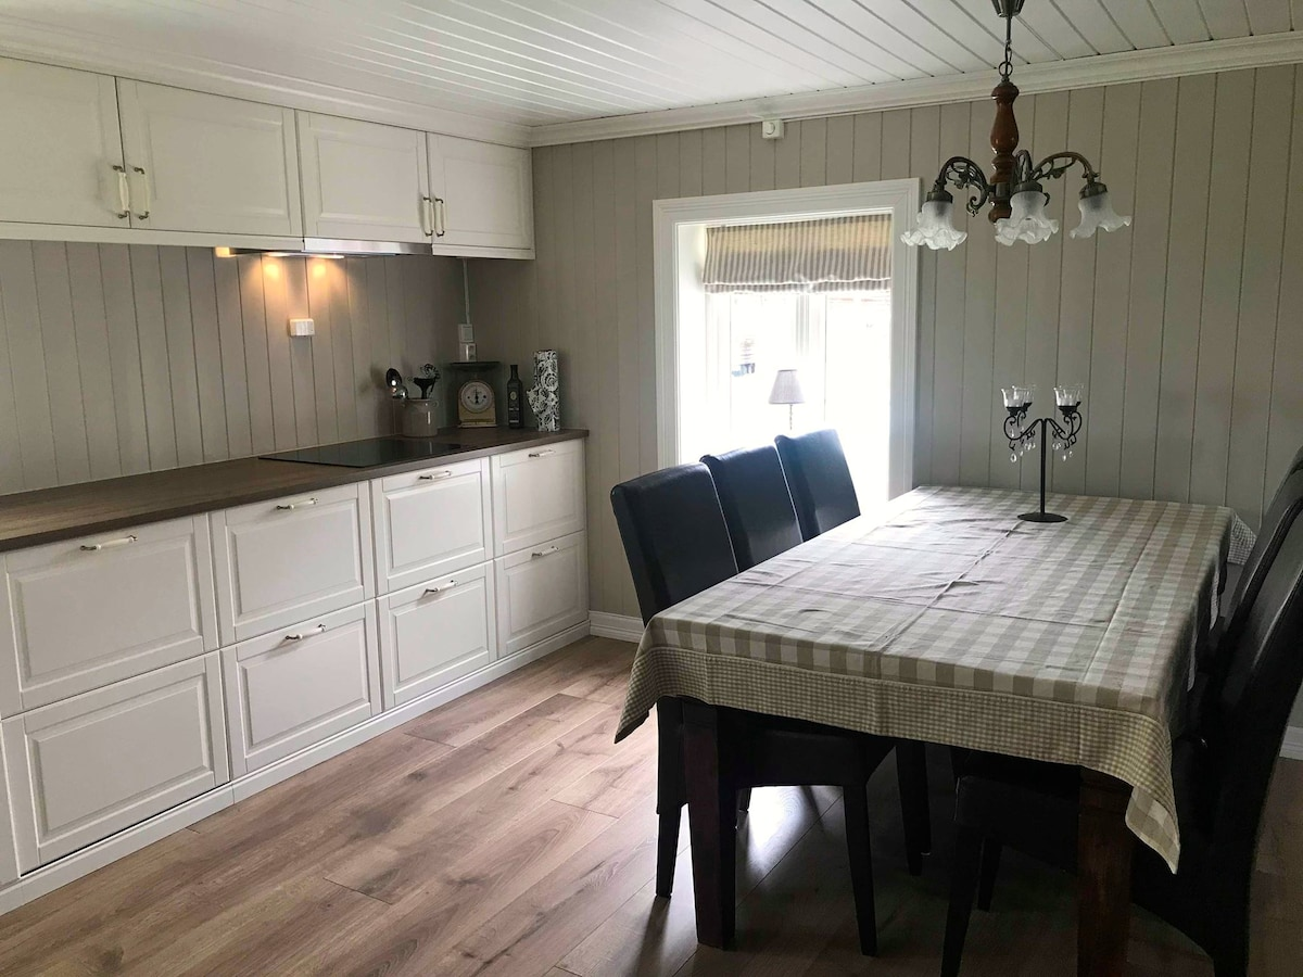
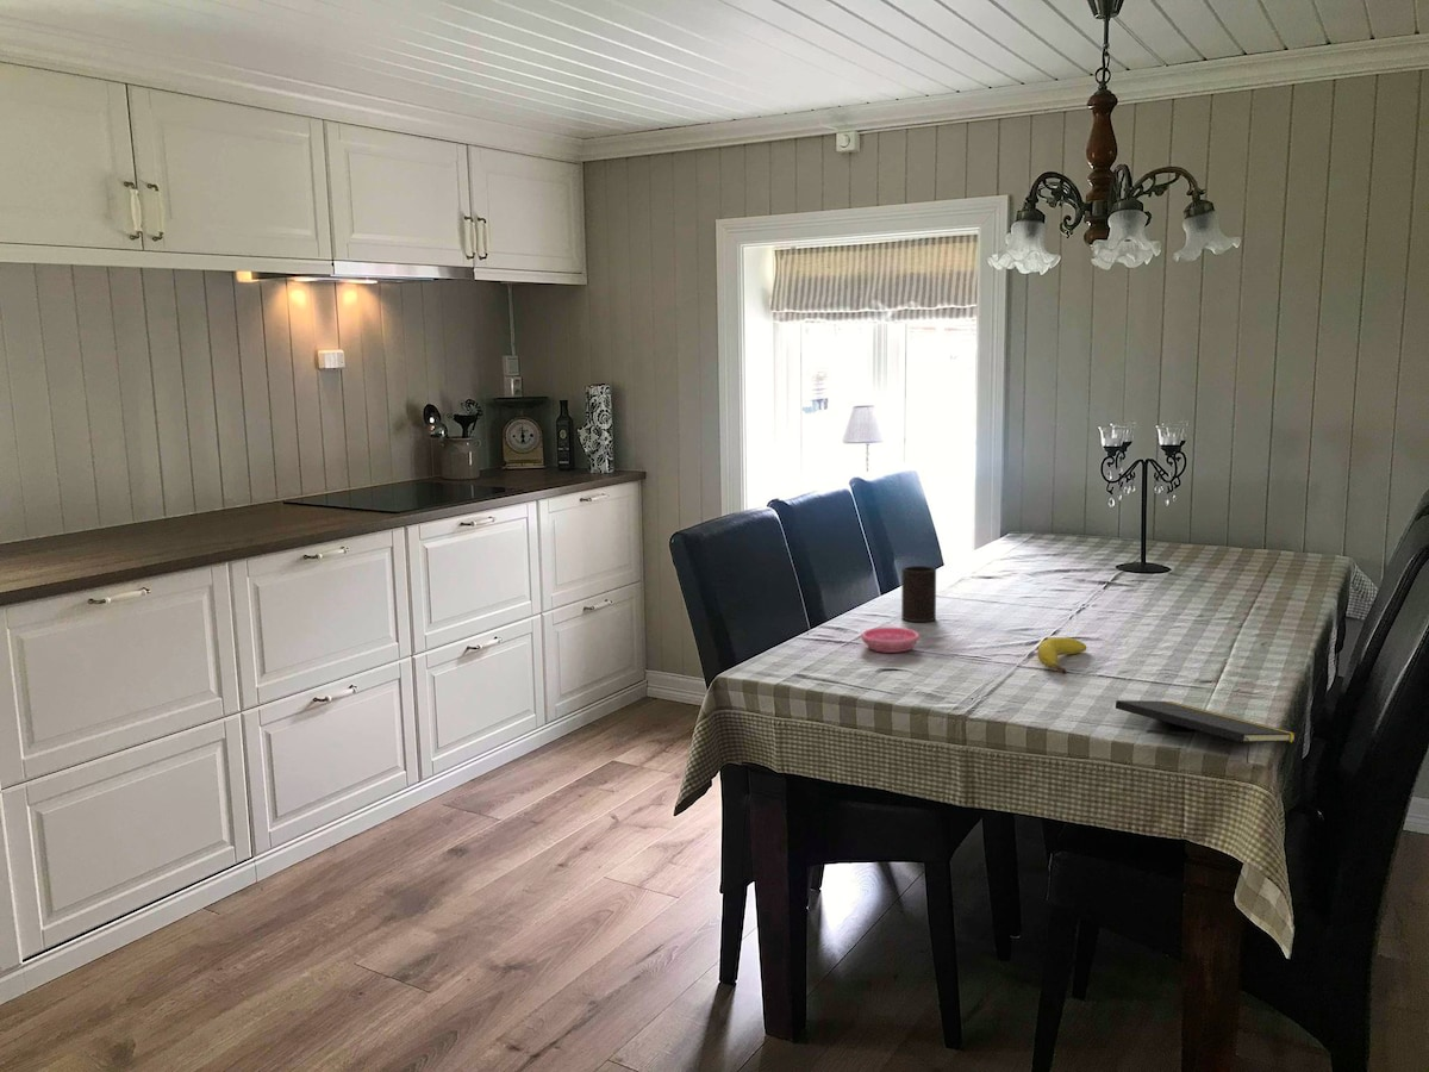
+ notepad [1115,699,1298,765]
+ saucer [860,627,921,654]
+ cup [900,565,937,623]
+ fruit [1036,636,1087,675]
